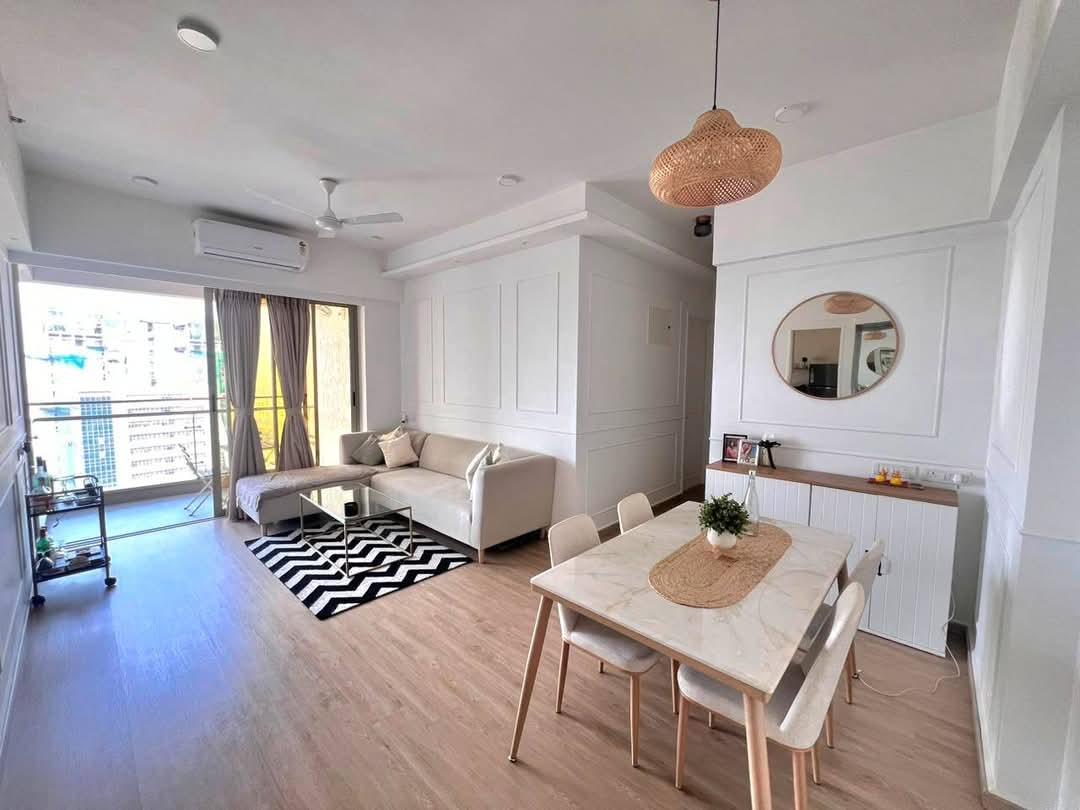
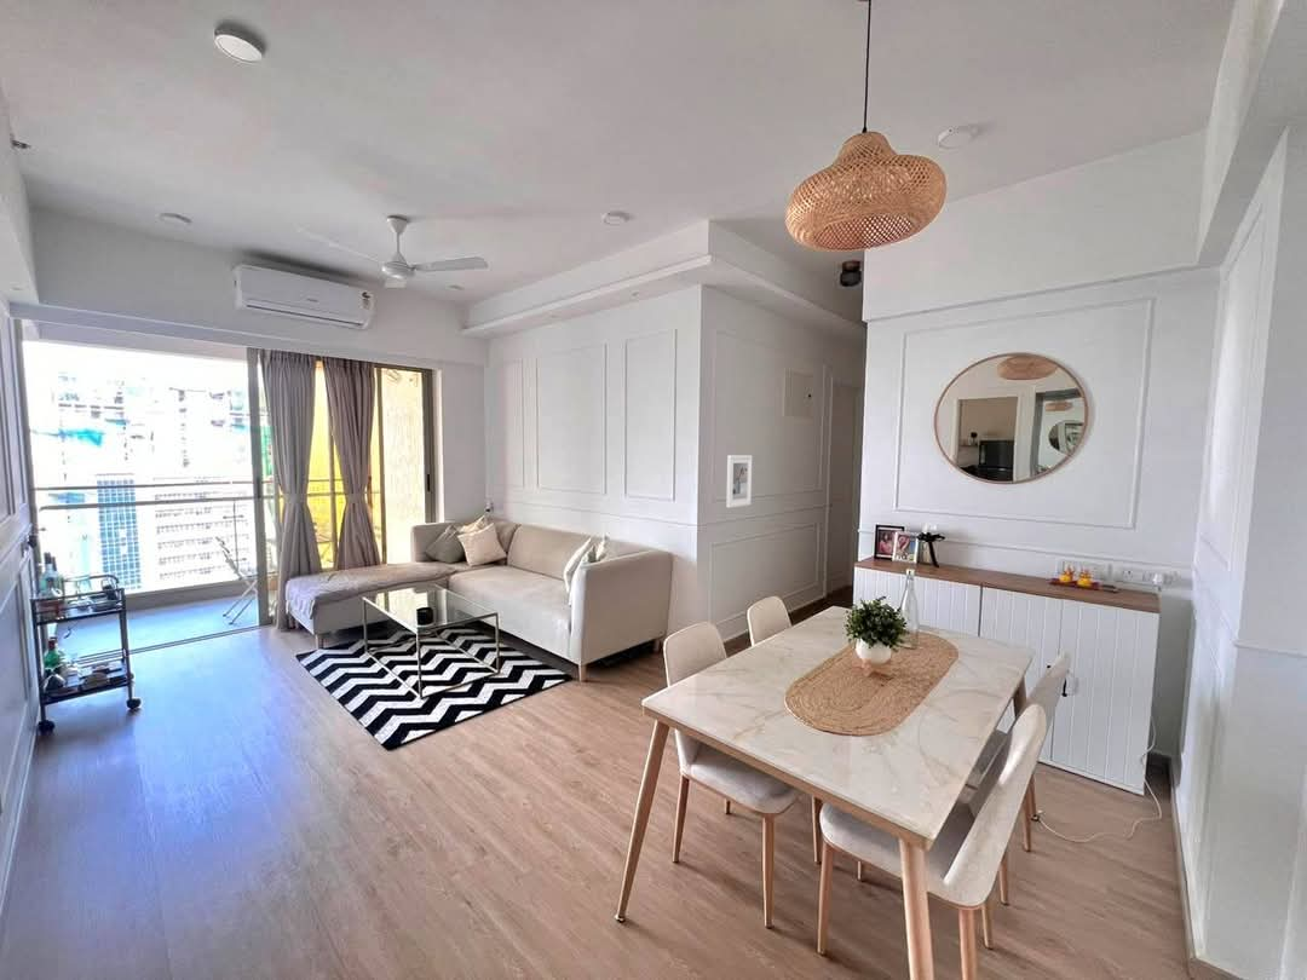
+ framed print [725,454,754,509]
